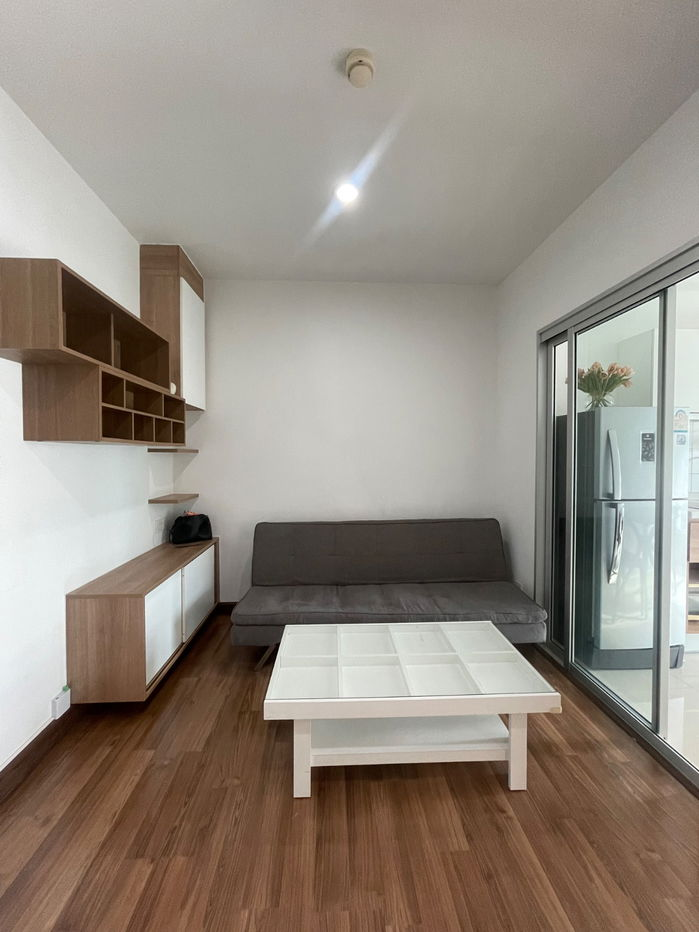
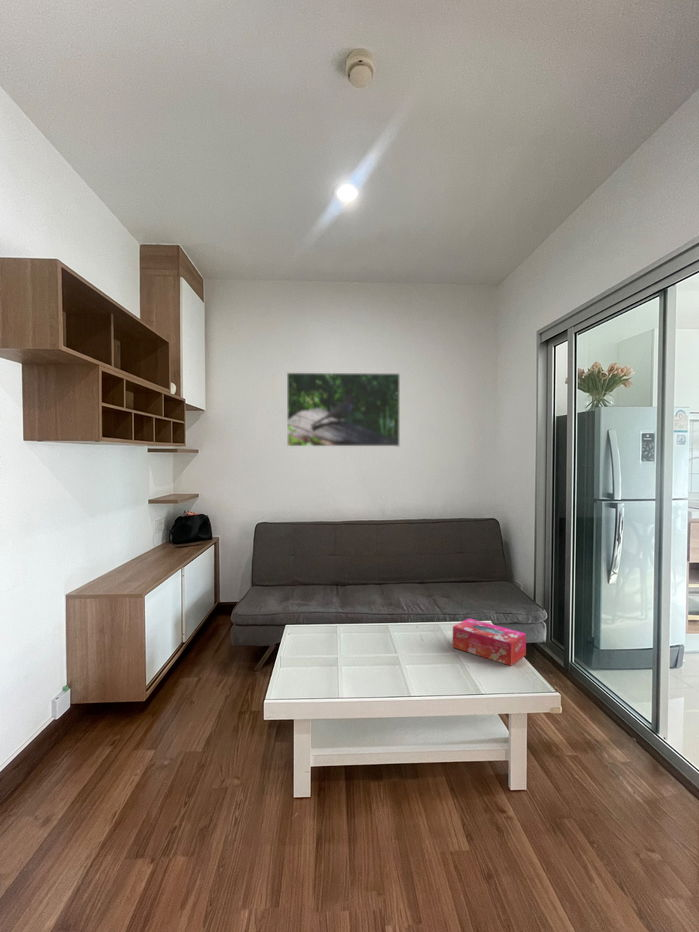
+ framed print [286,372,401,448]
+ tissue box [452,617,527,667]
